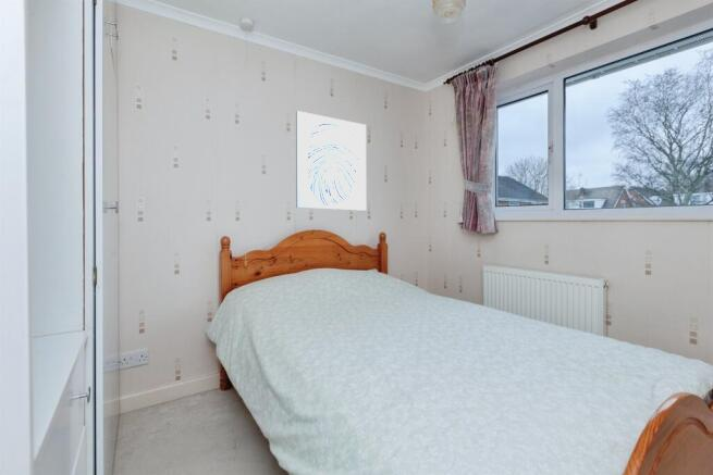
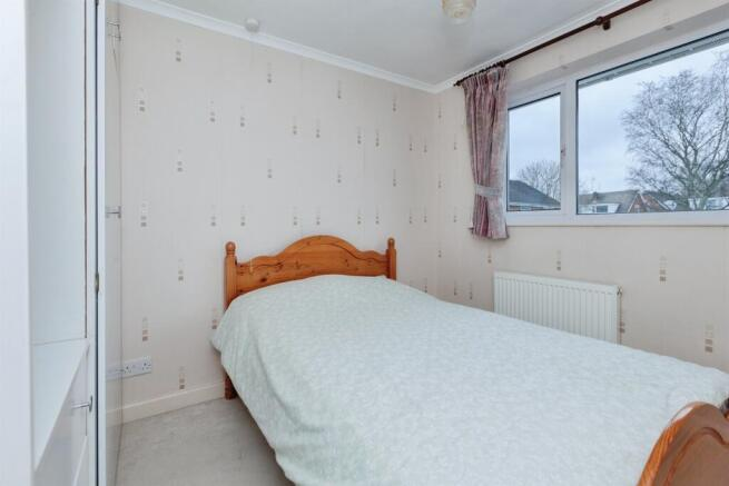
- wall art [295,110,367,212]
